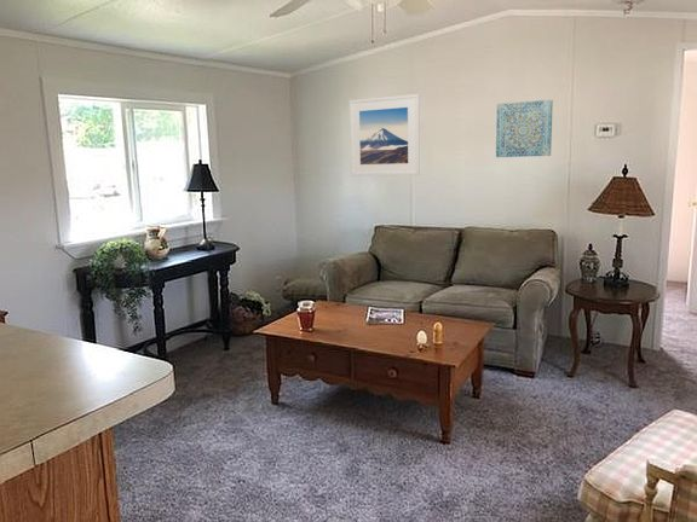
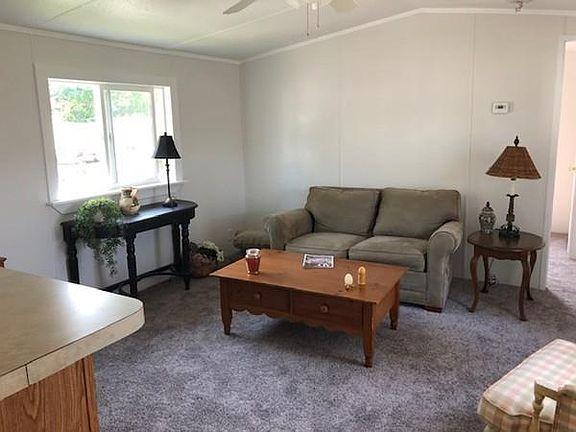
- wall art [495,99,554,158]
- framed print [348,93,421,178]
